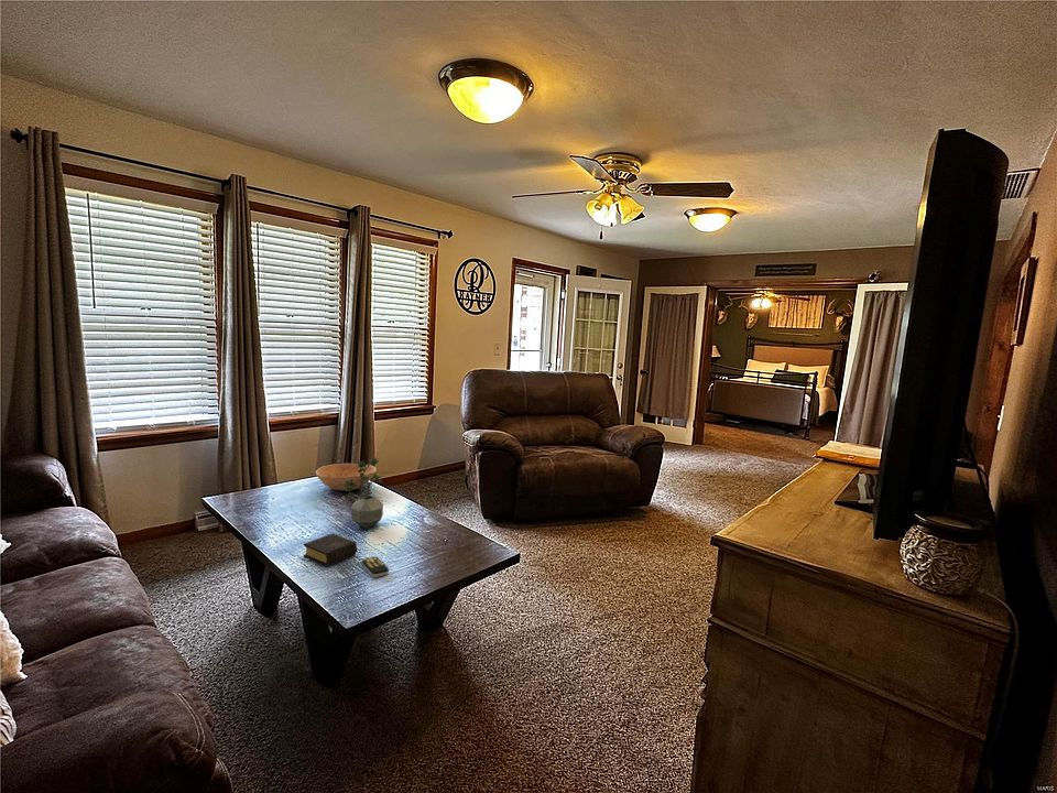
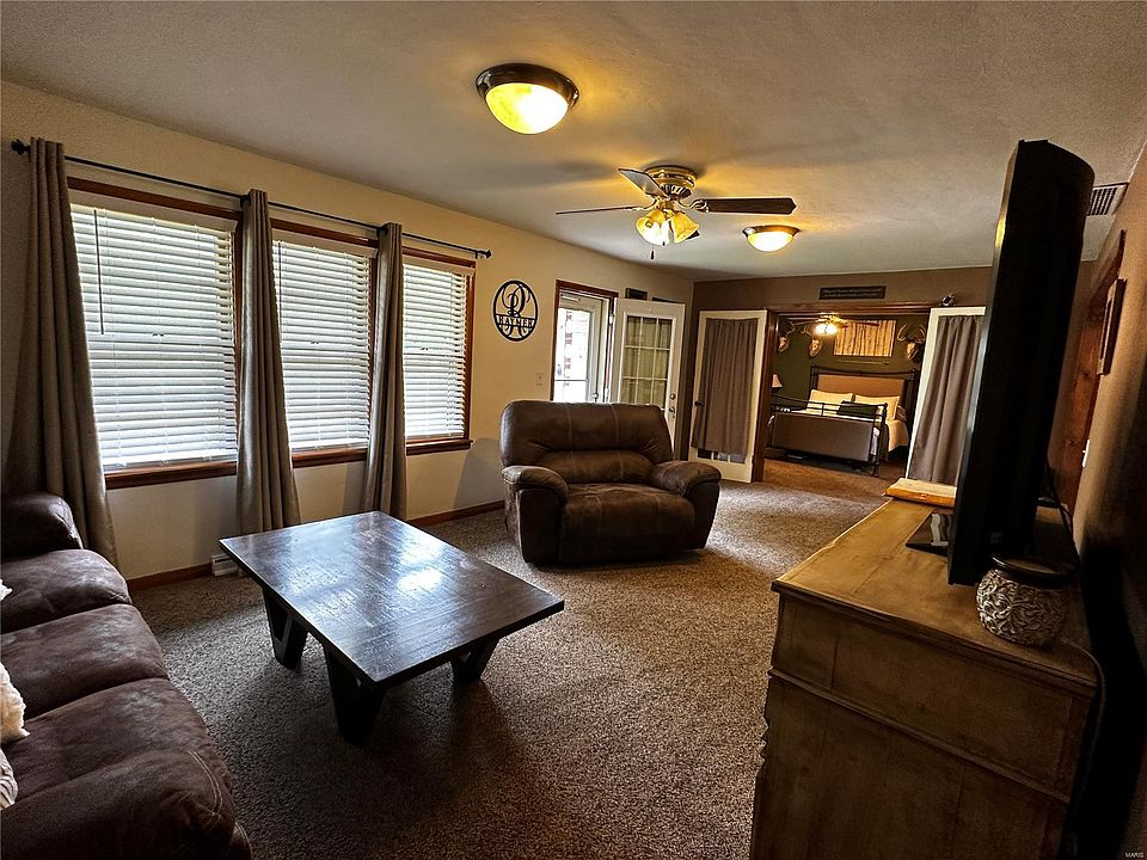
- remote control [360,555,390,578]
- book [302,532,358,567]
- bowl [315,463,378,491]
- potted plant [344,457,384,530]
